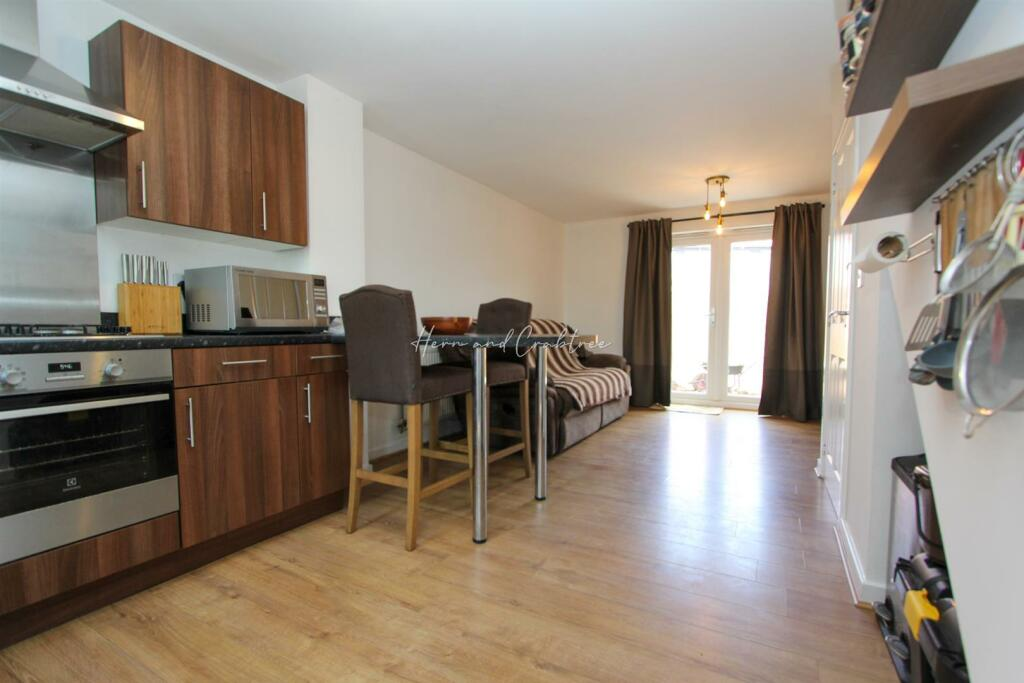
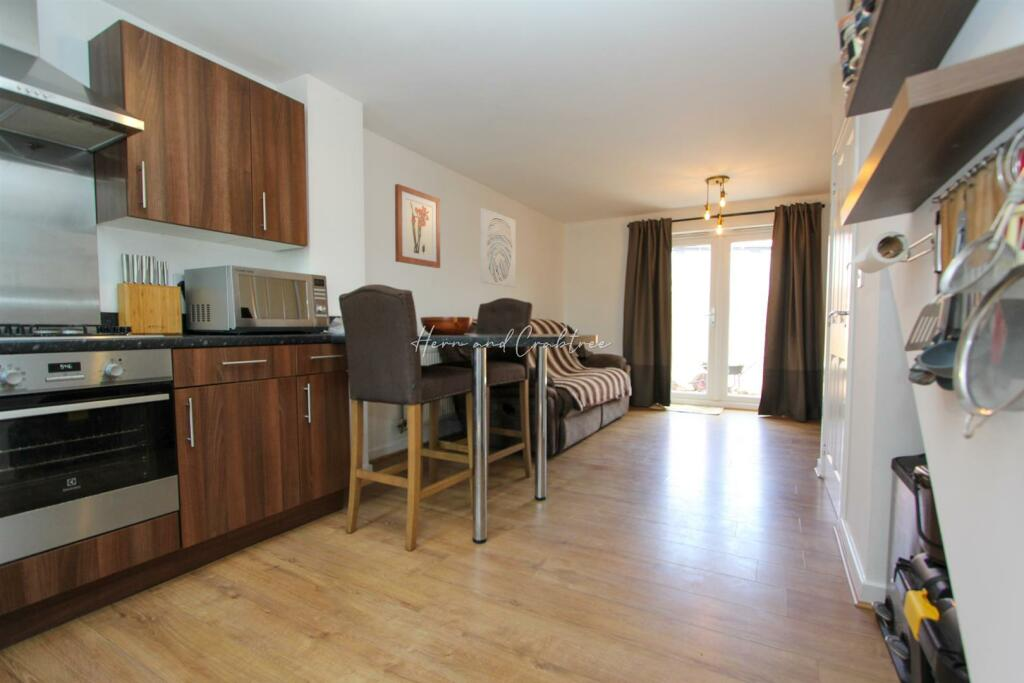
+ wall art [480,207,517,288]
+ wall art [394,183,441,269]
